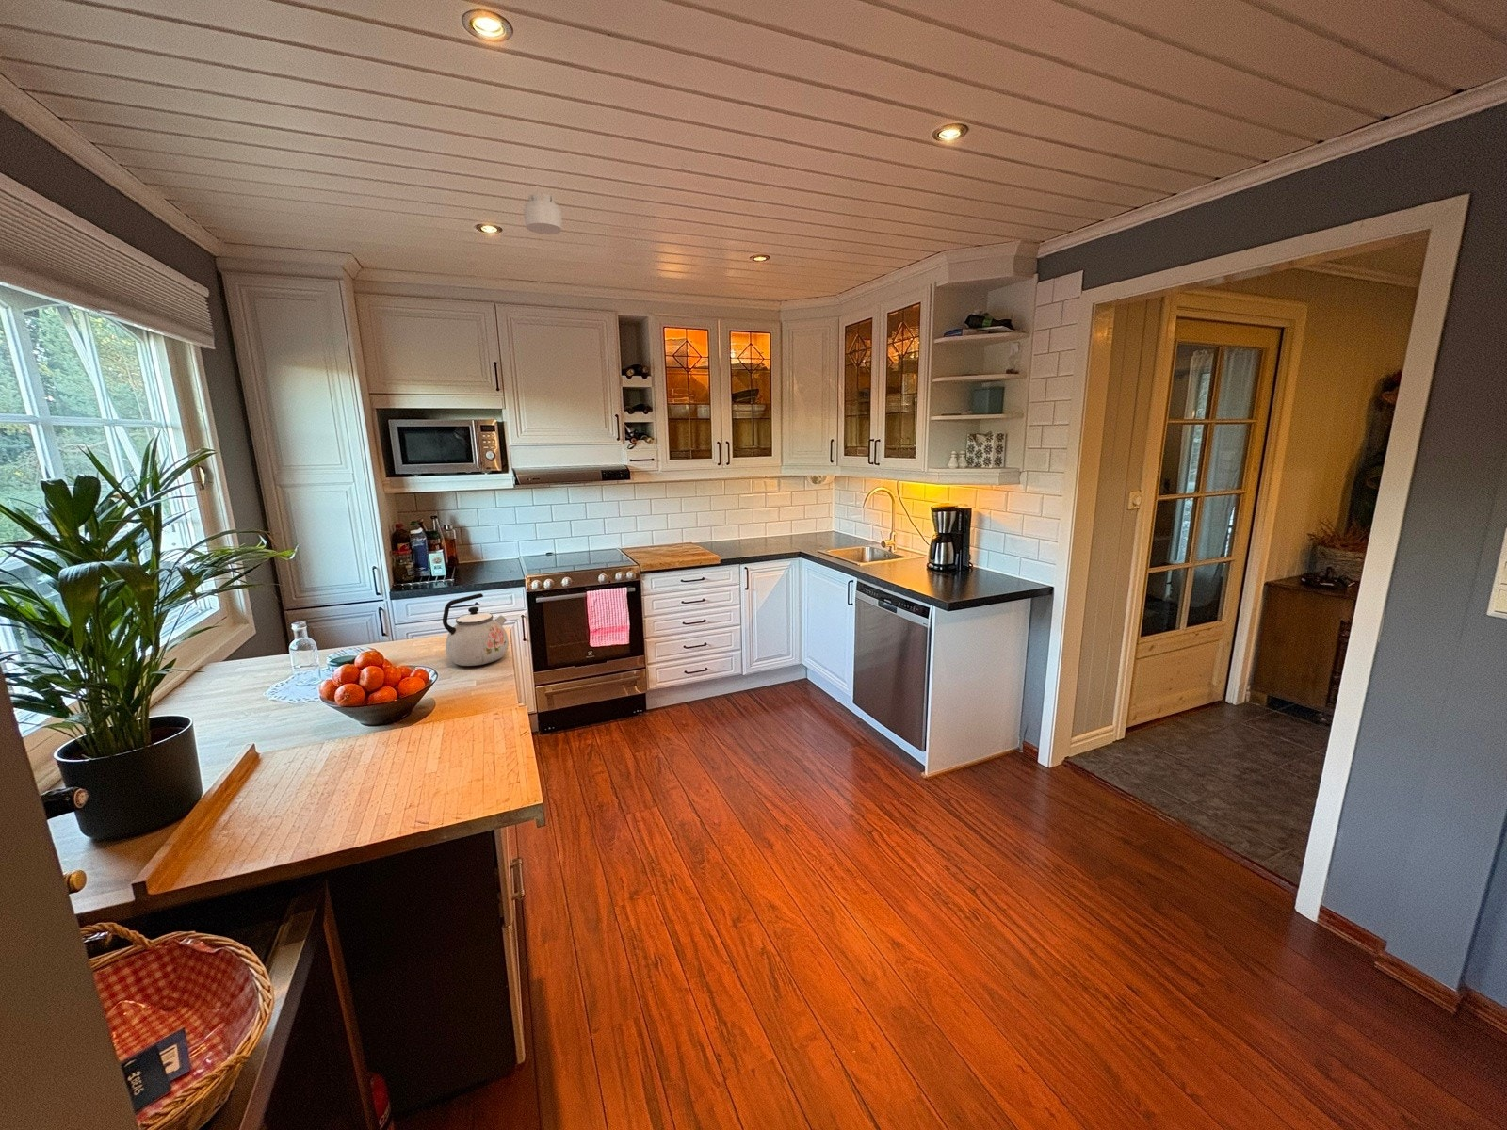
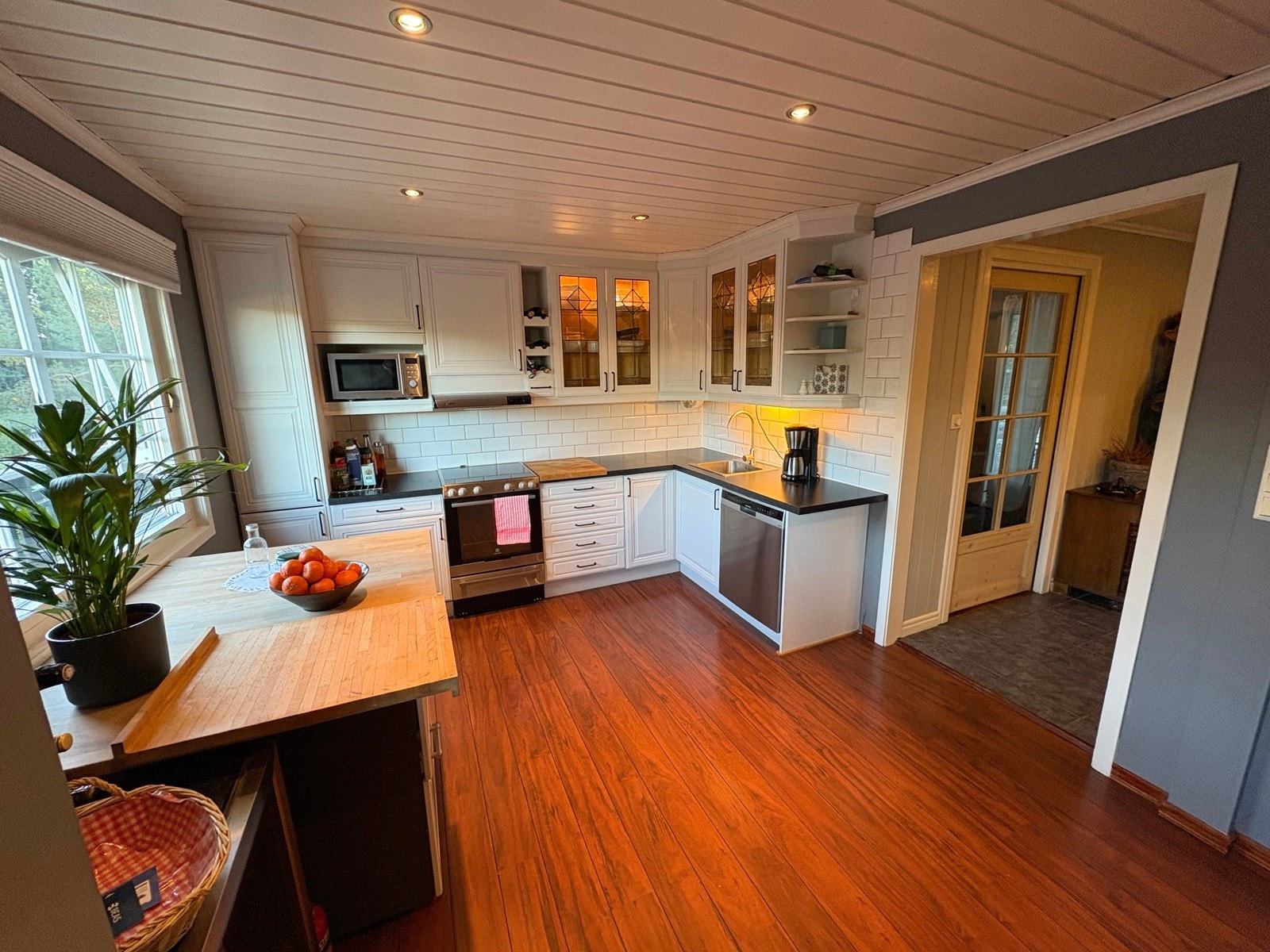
- smoke detector [523,192,564,235]
- kettle [441,592,509,667]
